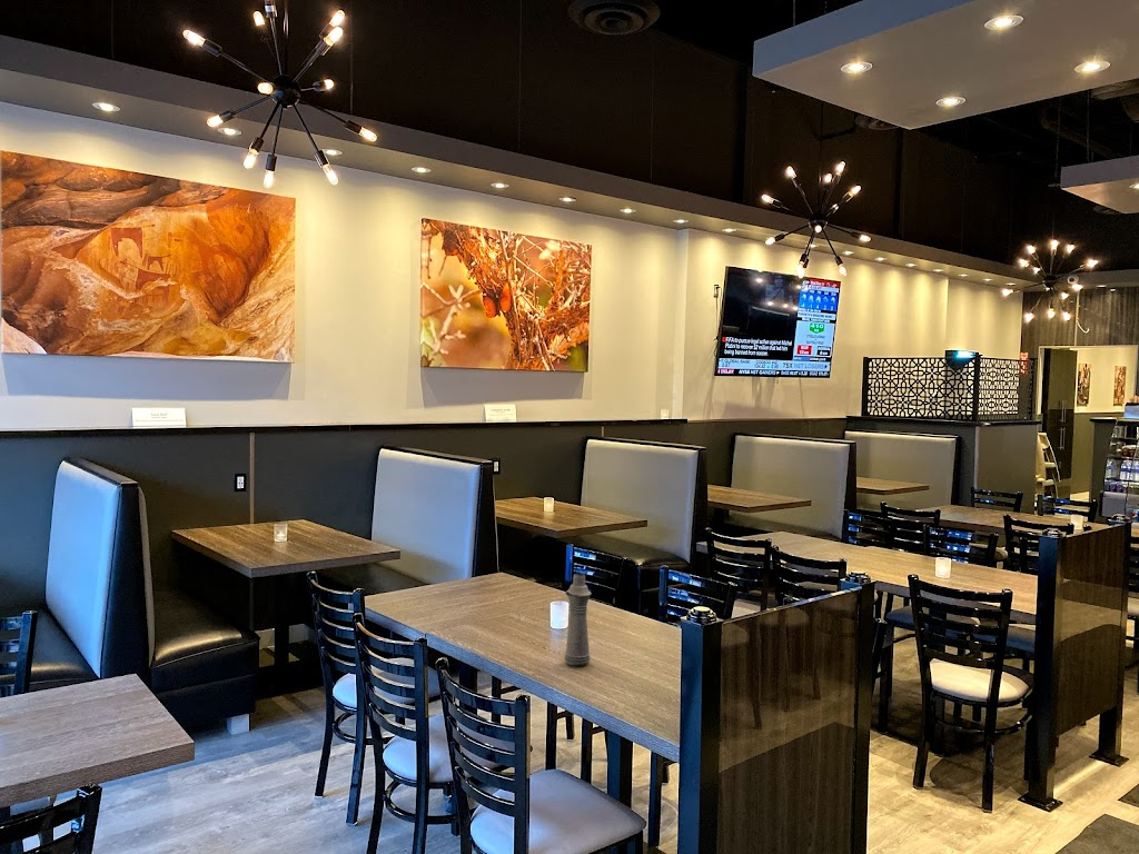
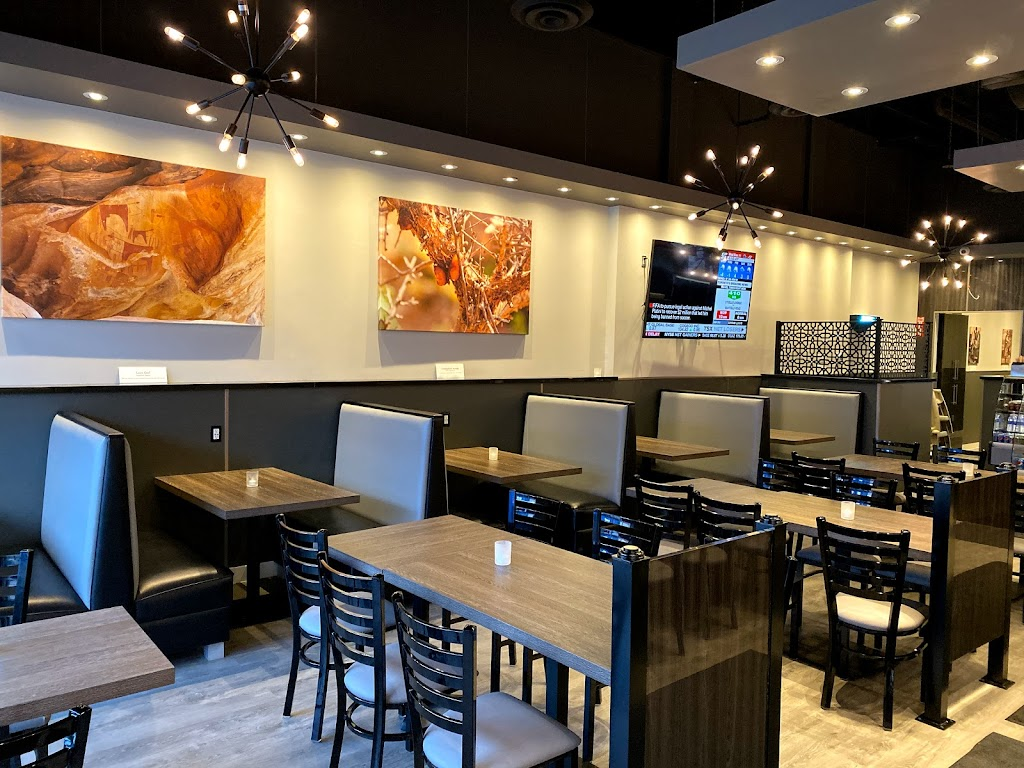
- bottle [563,573,593,667]
